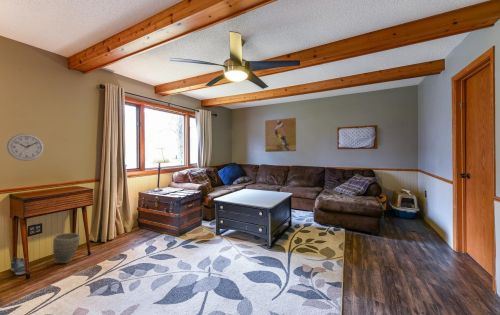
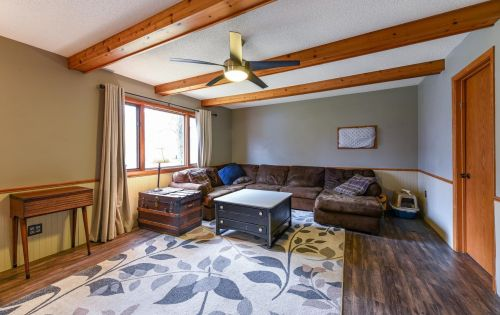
- wall clock [6,133,45,162]
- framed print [264,117,298,153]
- sneaker [10,256,31,276]
- vase [52,232,82,264]
